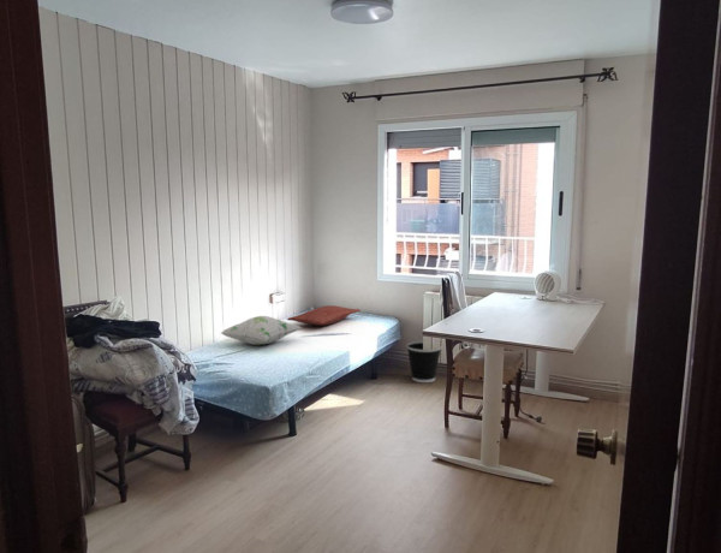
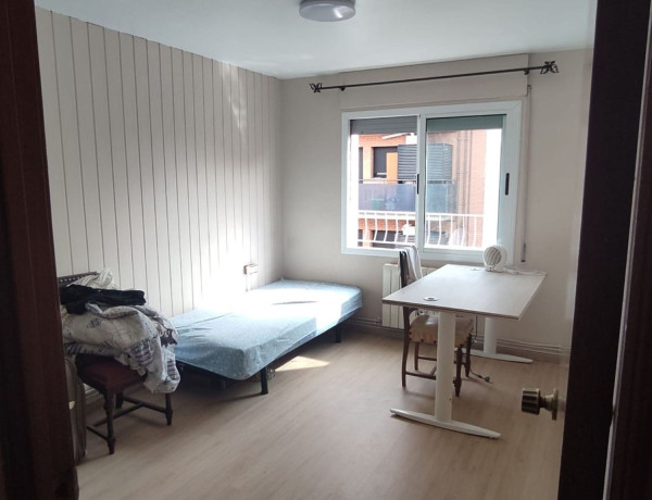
- wastebasket [405,340,443,383]
- decorative pillow [220,315,304,346]
- pillow [286,304,360,327]
